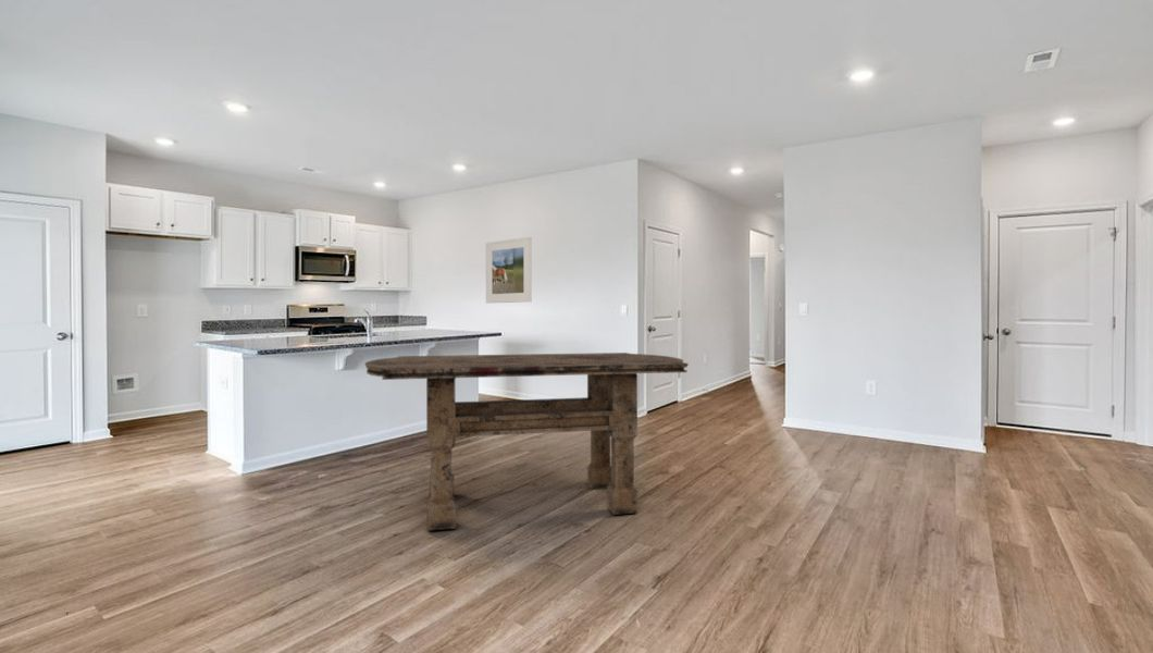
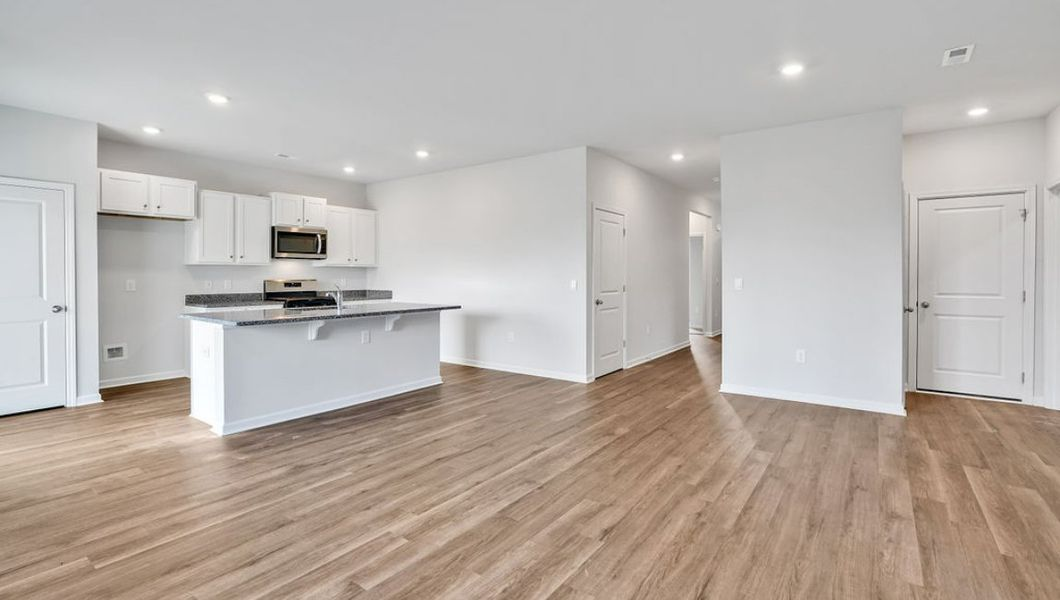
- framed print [485,236,533,305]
- dining table [364,352,690,532]
